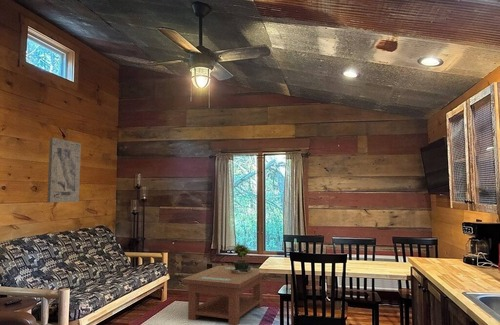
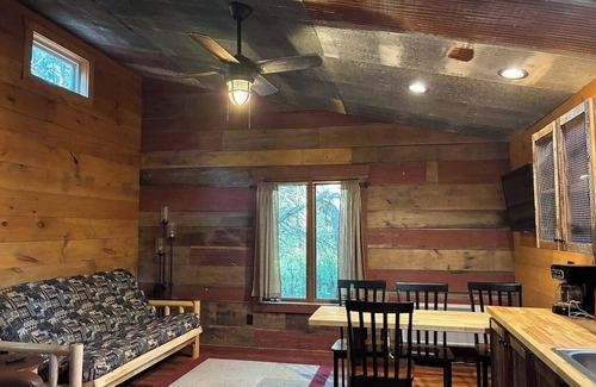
- potted plant [230,242,253,273]
- coffee table [181,265,266,325]
- wall art [46,137,82,204]
